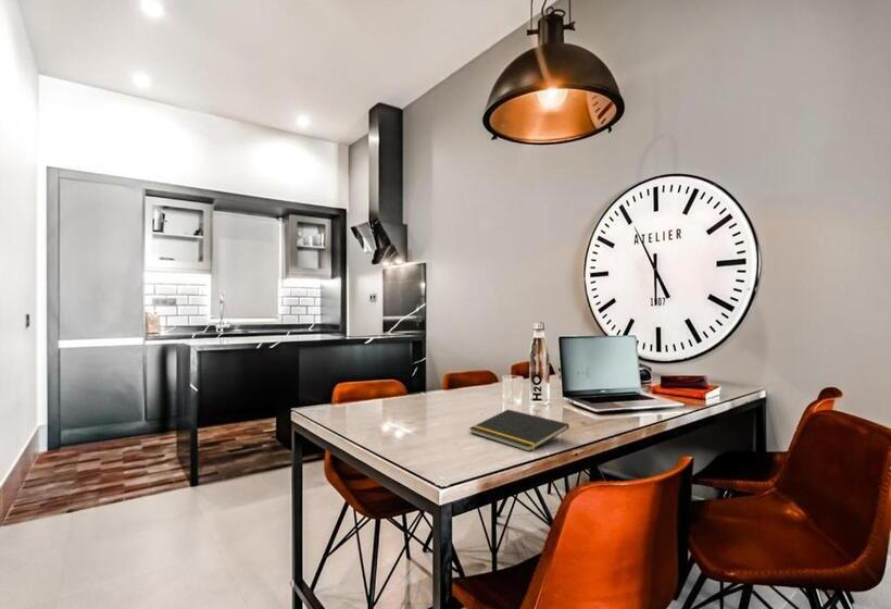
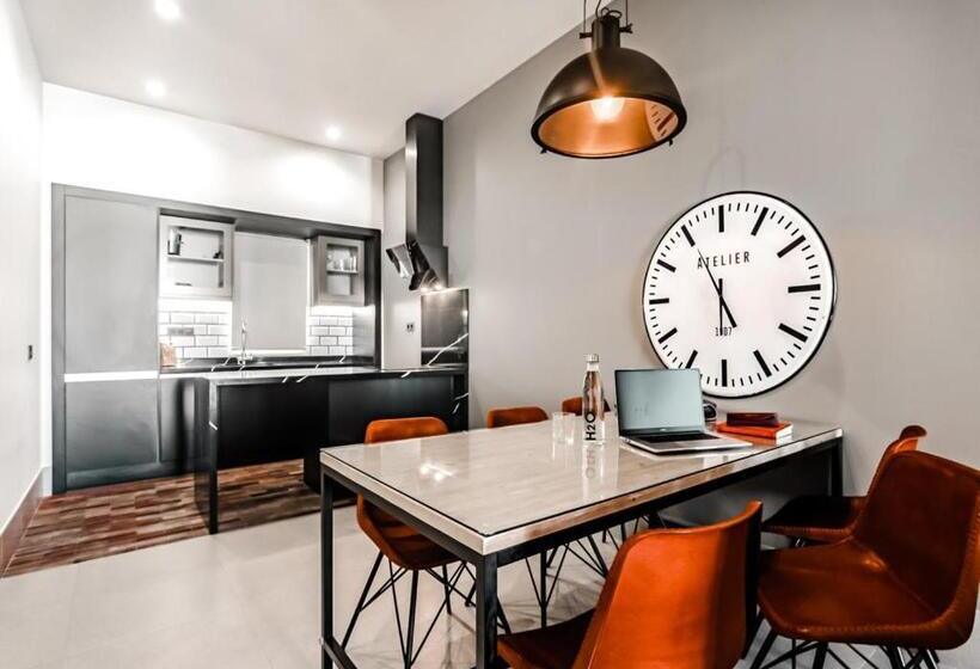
- notepad [468,409,570,452]
